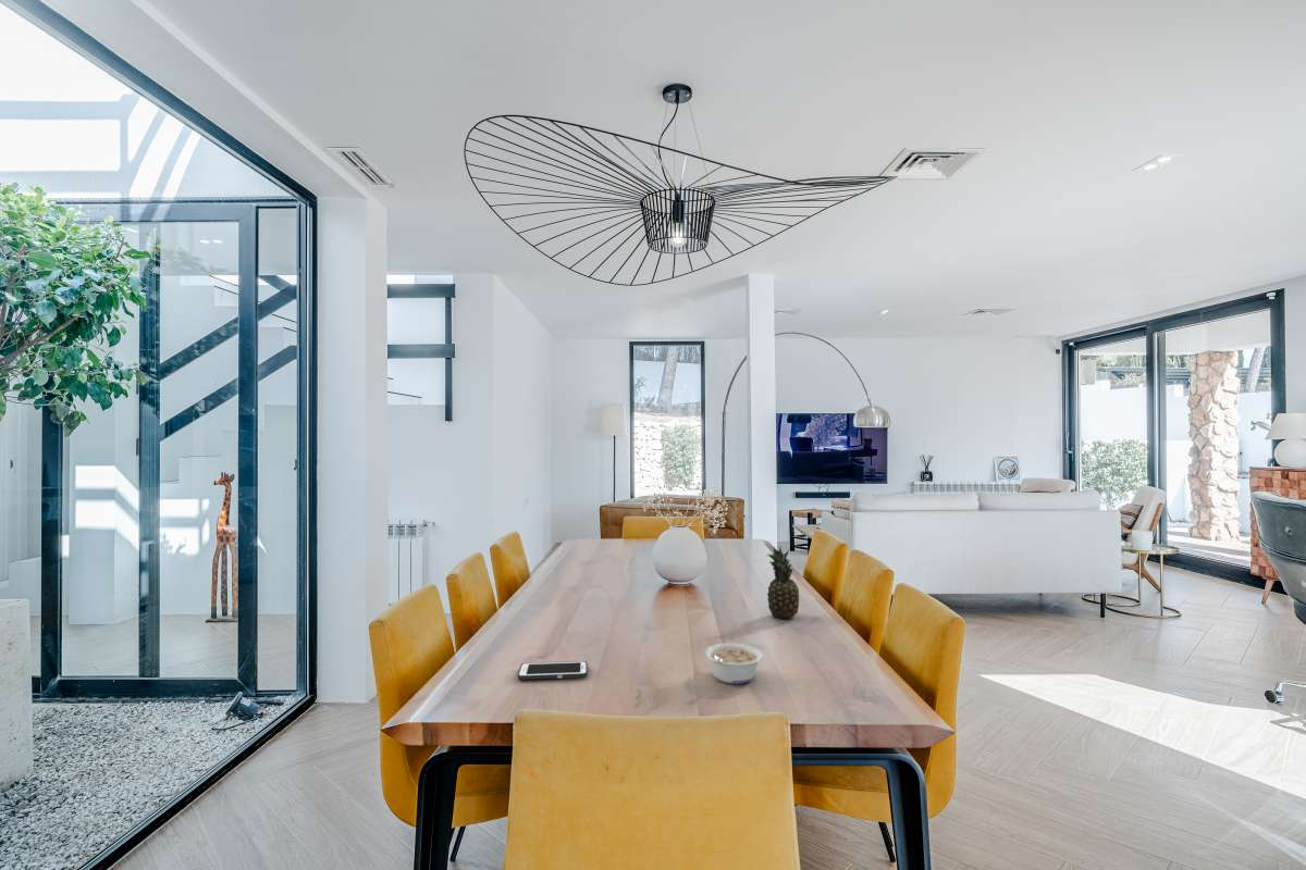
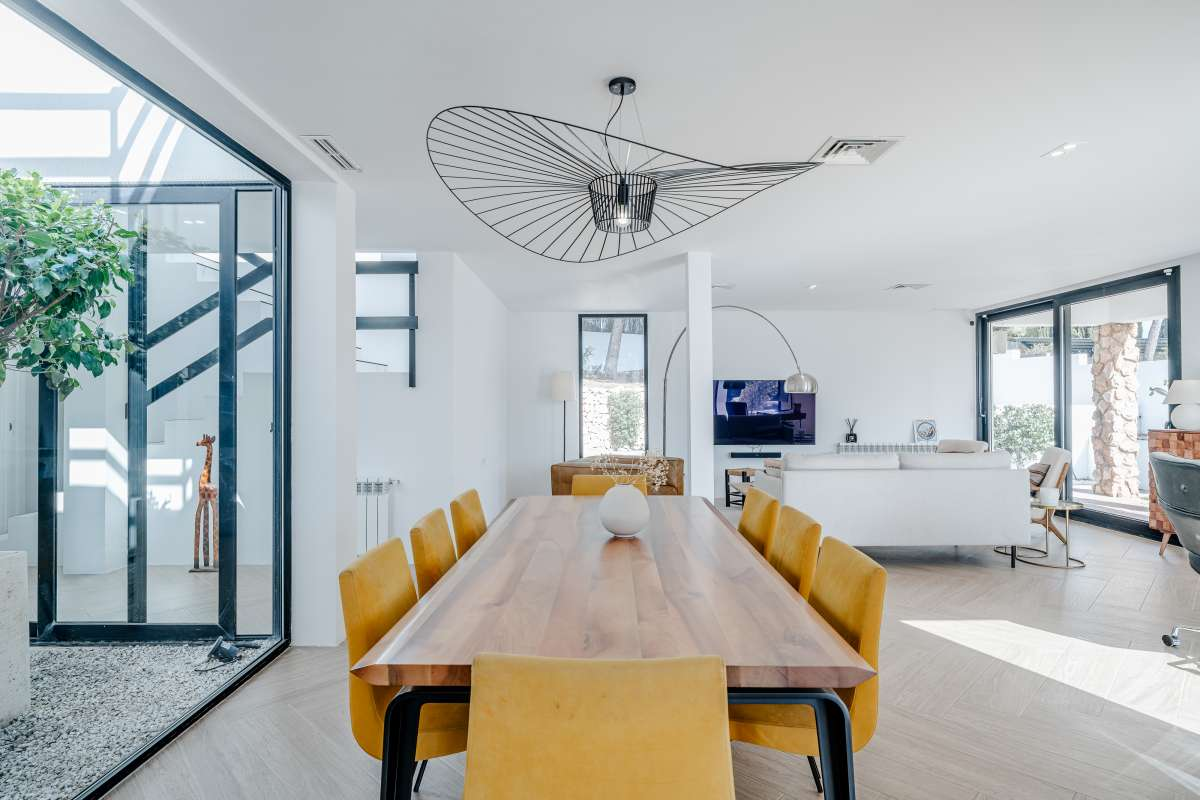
- fruit [766,546,800,620]
- cell phone [517,660,589,681]
- legume [703,642,764,685]
